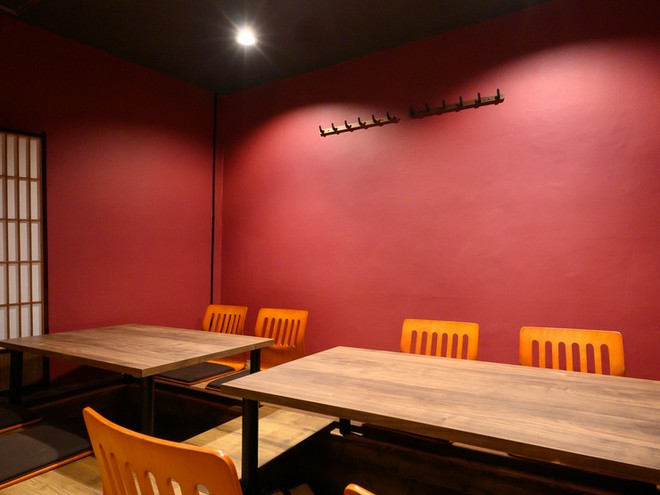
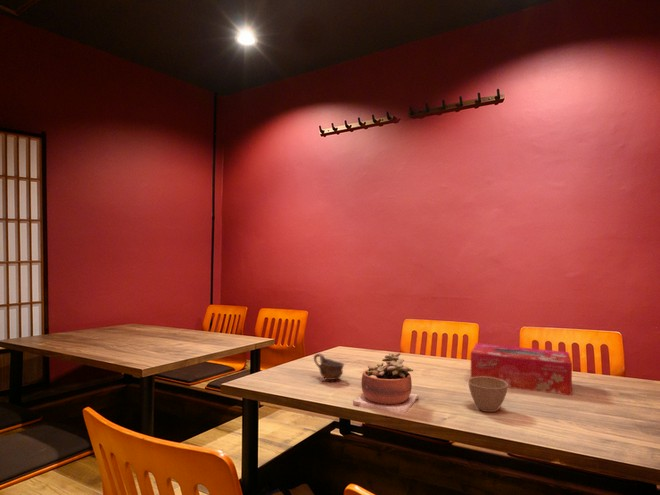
+ succulent plant [352,352,420,415]
+ cup [313,352,345,381]
+ flower pot [467,377,508,413]
+ tissue box [470,342,573,396]
